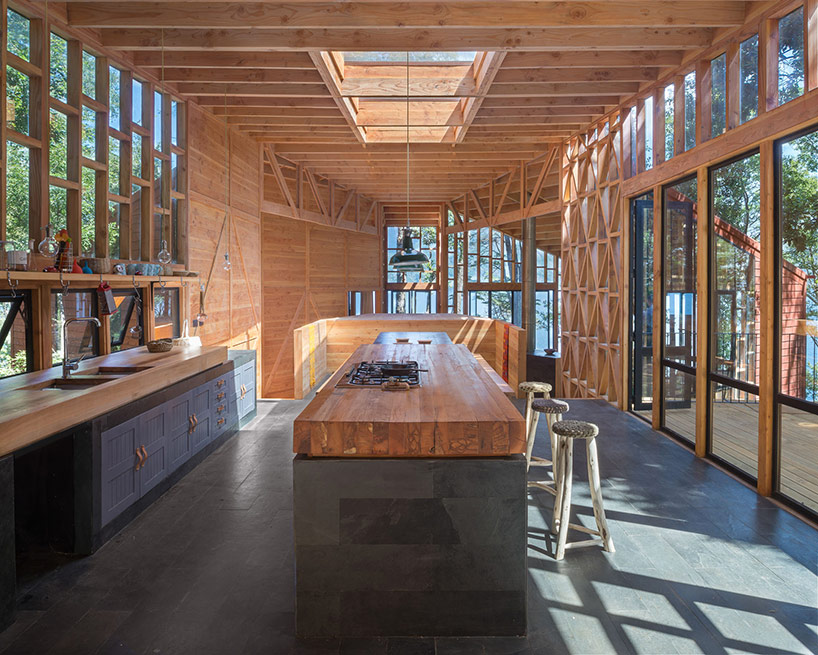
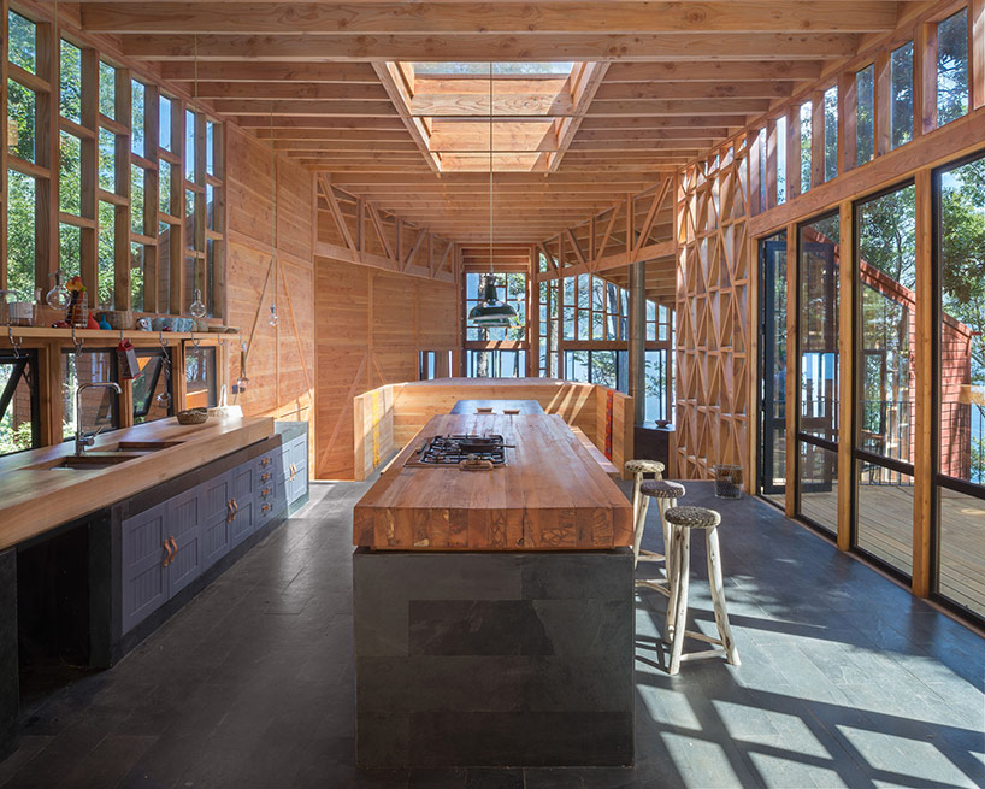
+ waste bin [713,463,745,500]
